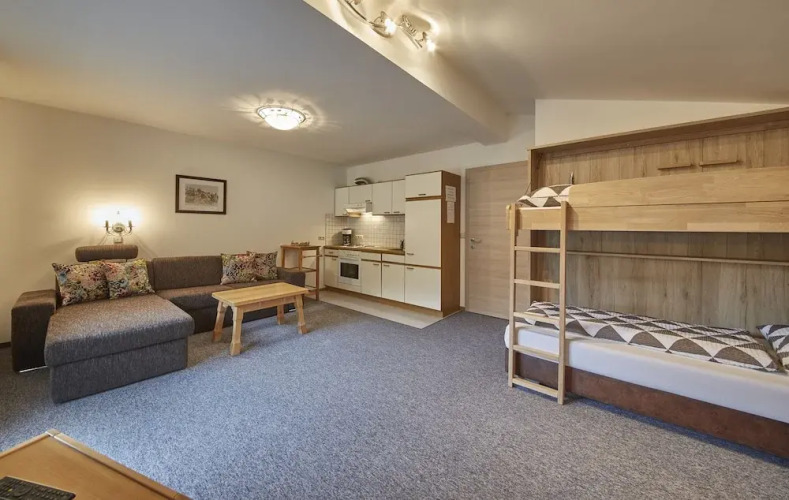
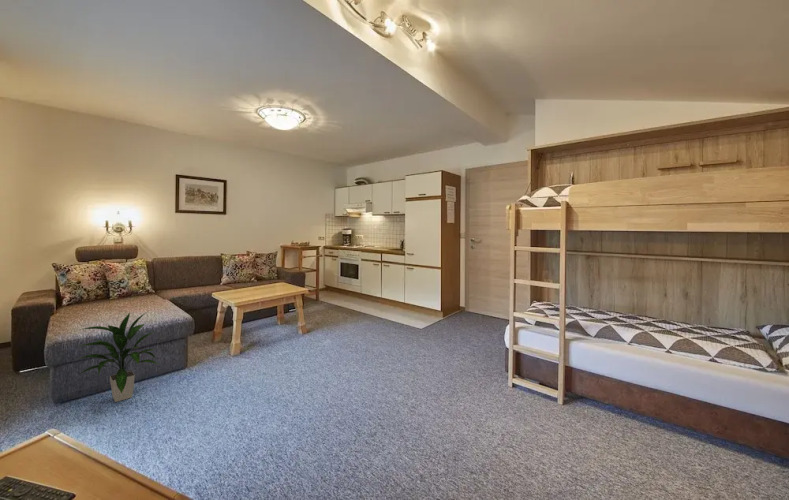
+ indoor plant [74,312,159,403]
